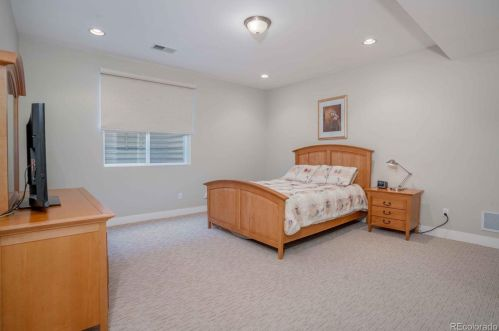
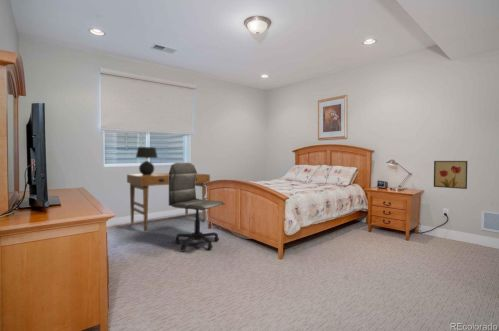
+ table lamp [135,146,159,175]
+ office chair [168,162,226,252]
+ wall art [433,160,468,190]
+ desk [126,172,211,232]
